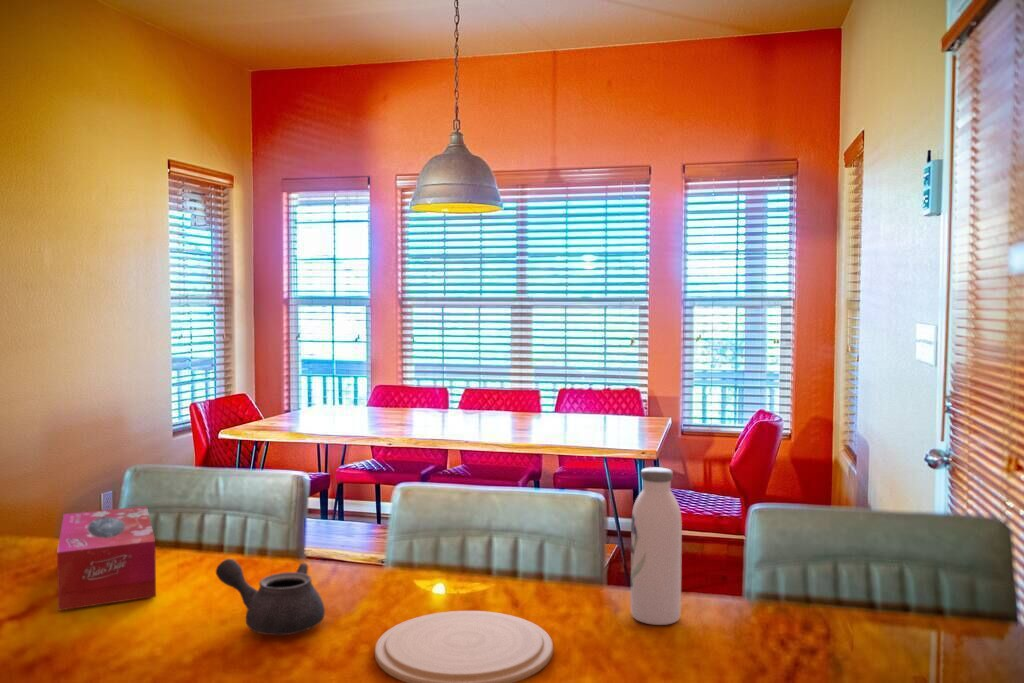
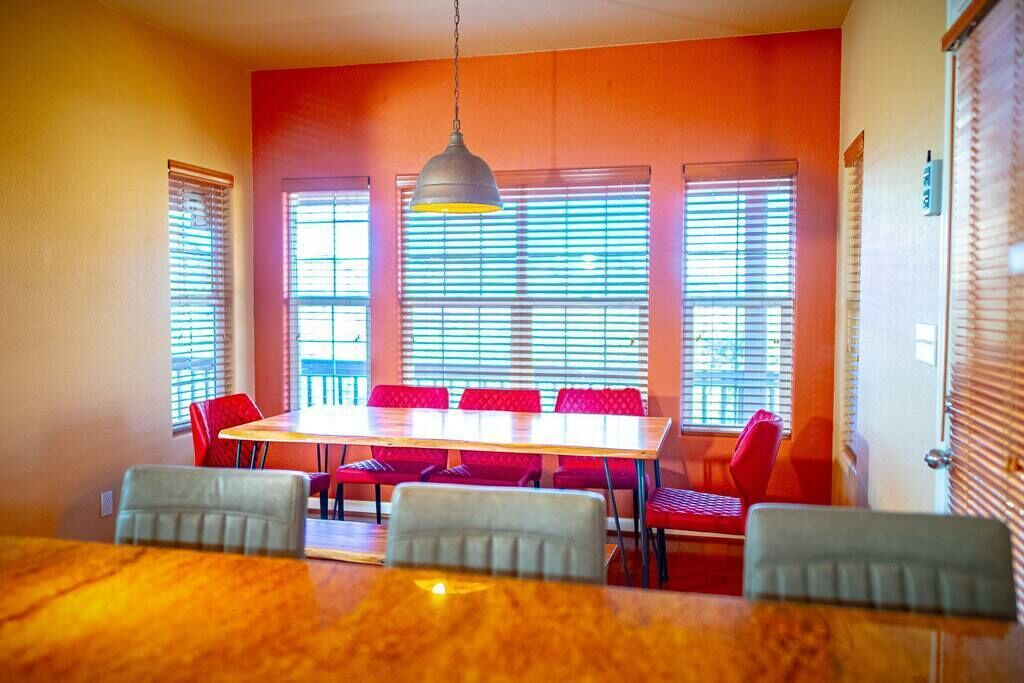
- plate [374,610,554,683]
- tissue box [56,505,157,612]
- water bottle [630,466,683,626]
- teapot [215,558,326,636]
